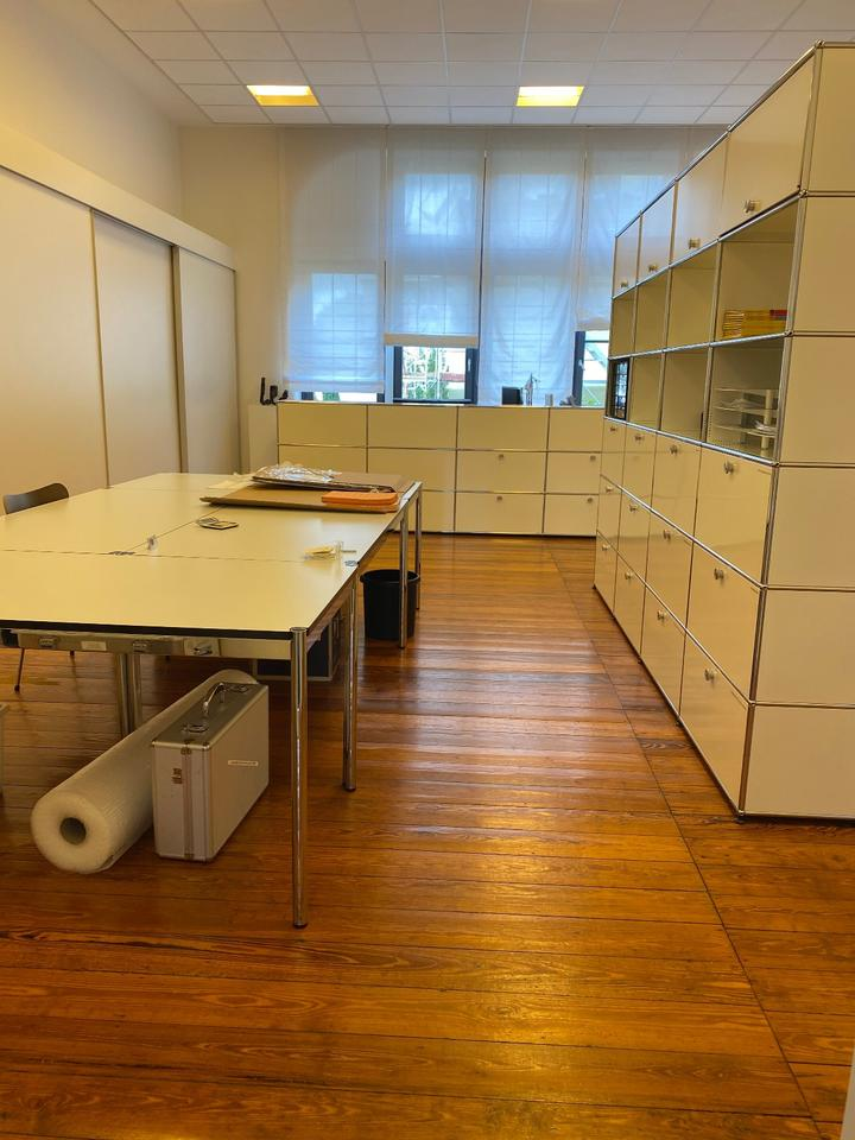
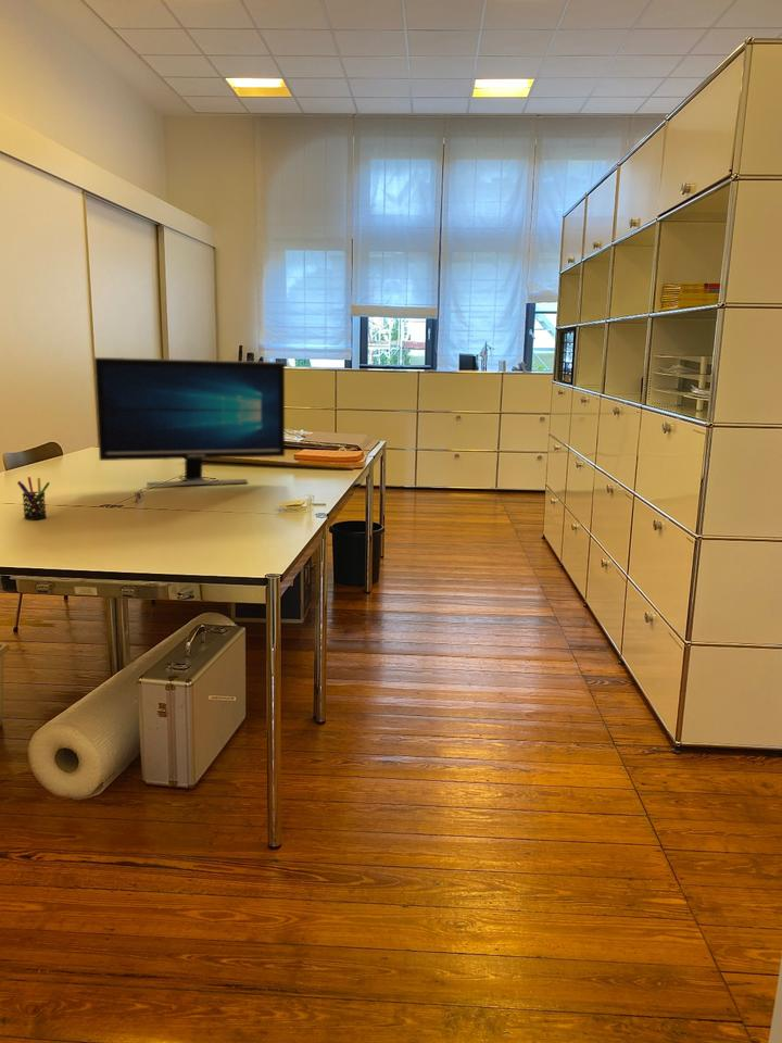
+ computer monitor [93,356,286,488]
+ pen holder [16,476,51,520]
